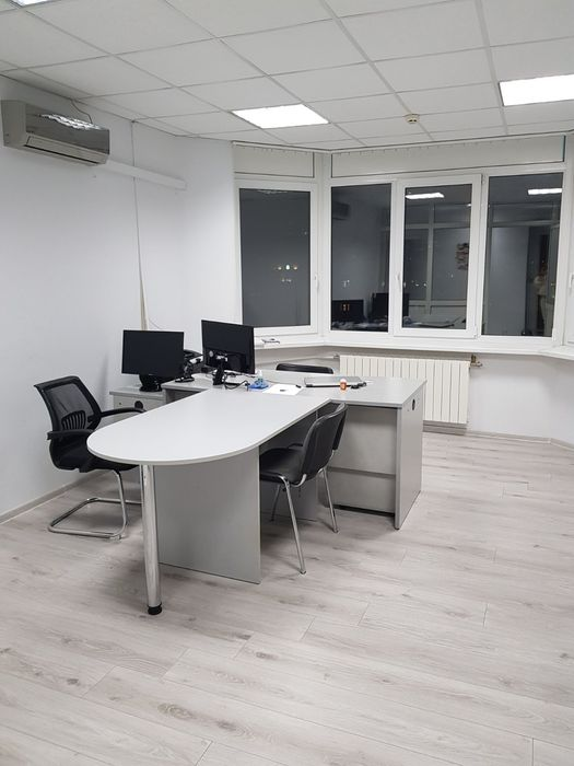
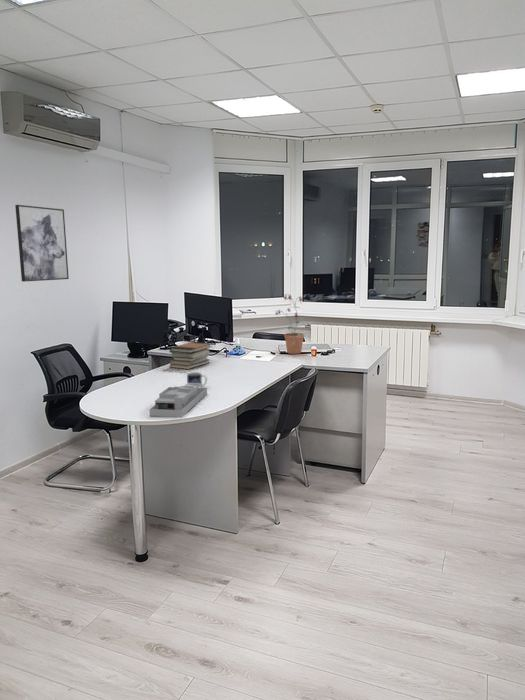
+ book stack [168,341,213,370]
+ mug [186,371,208,388]
+ wall art [14,204,70,283]
+ desk organizer [148,383,208,418]
+ potted plant [274,293,307,355]
